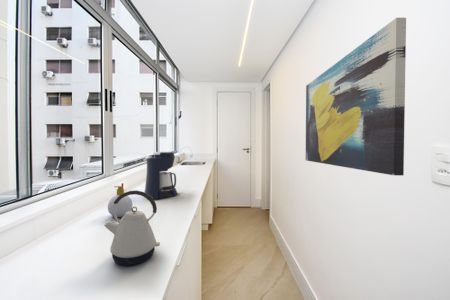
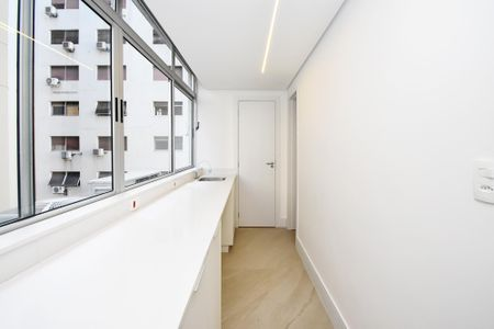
- soap bottle [107,185,134,218]
- wall art [305,17,407,176]
- coffee maker [143,151,179,200]
- kettle [103,190,161,266]
